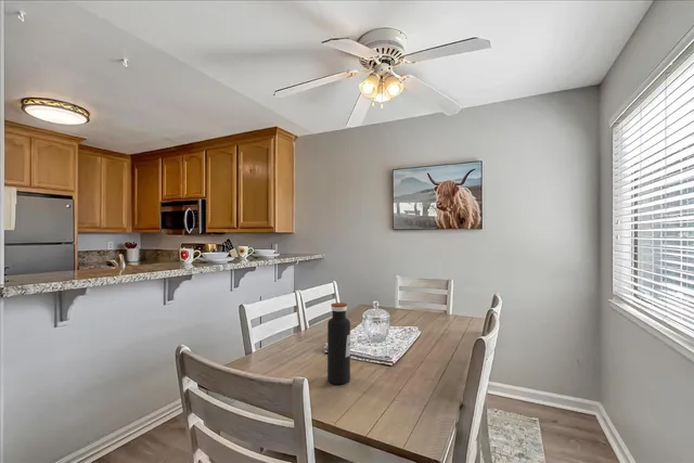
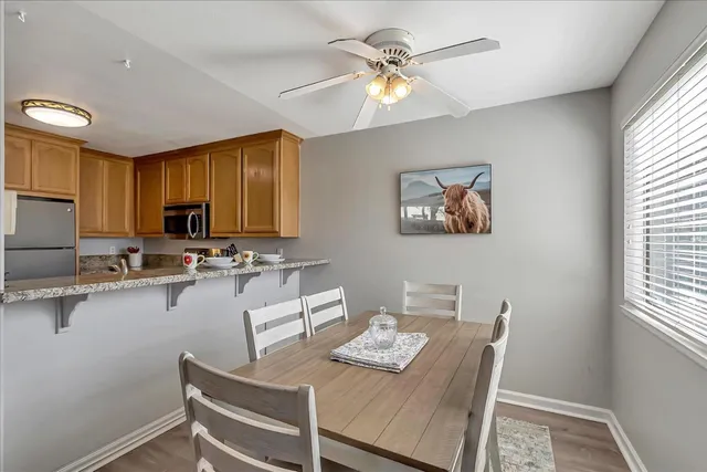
- water bottle [326,301,351,385]
